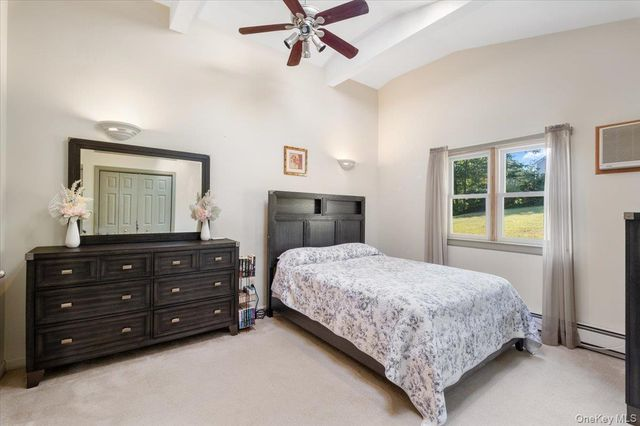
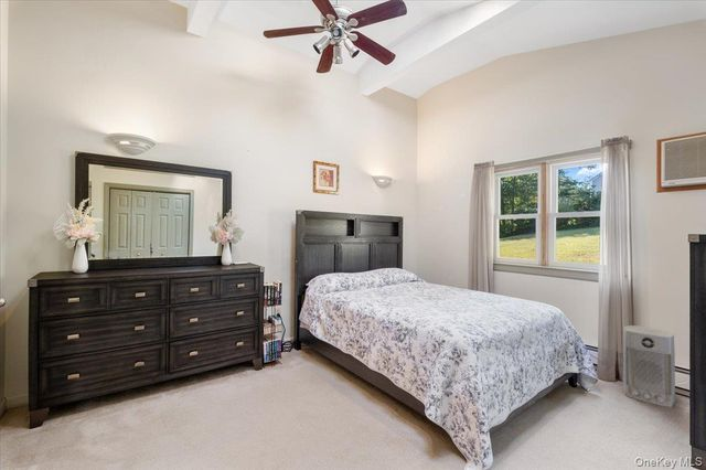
+ air purifier [622,324,676,408]
